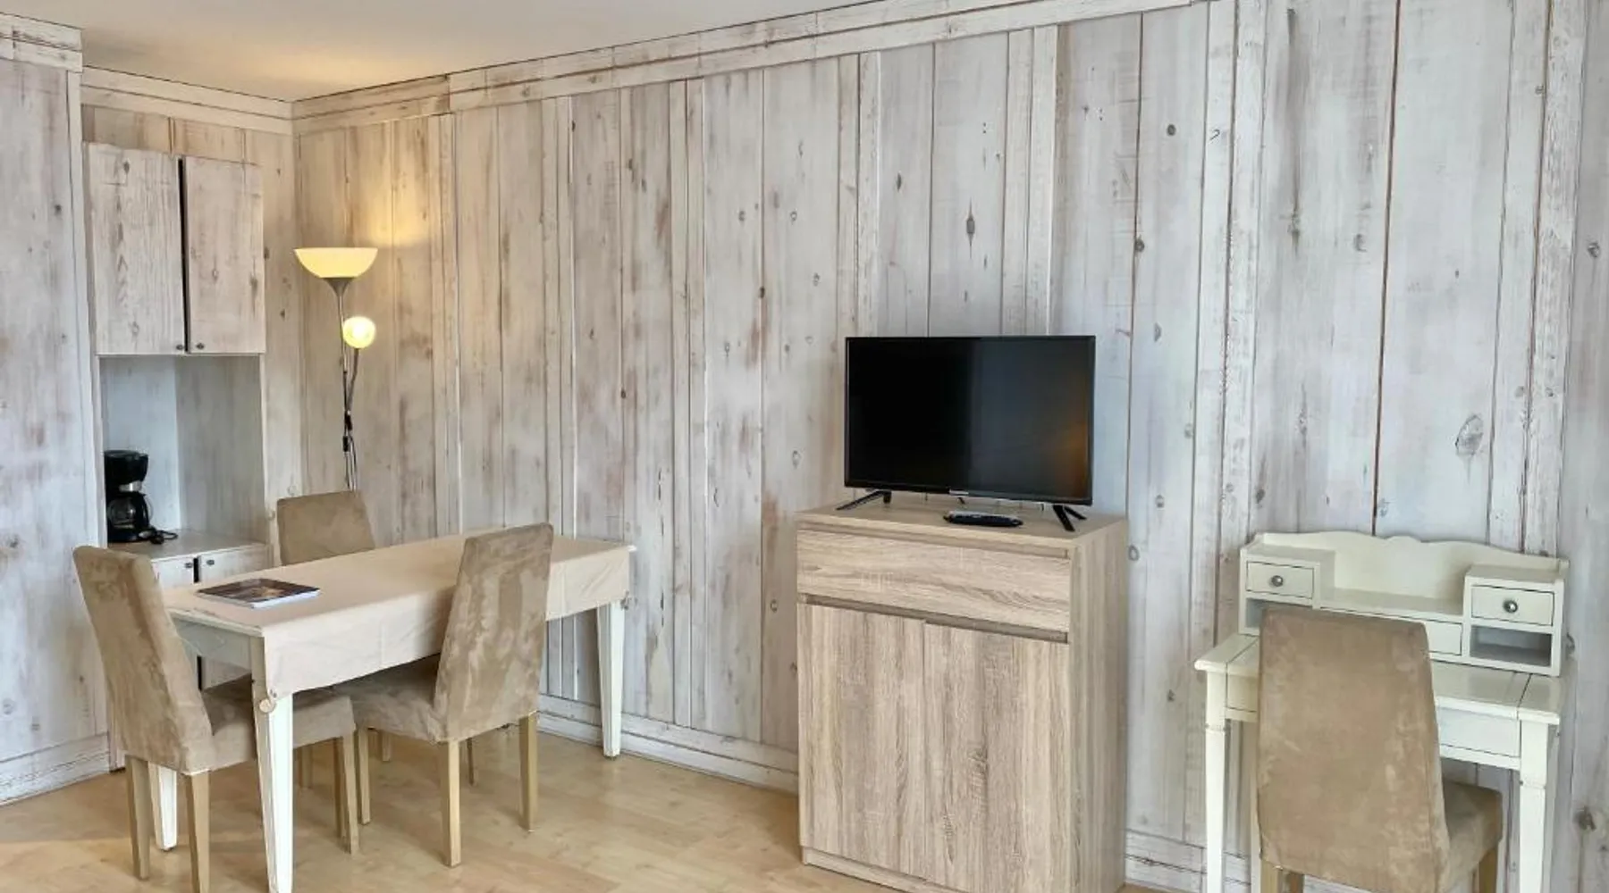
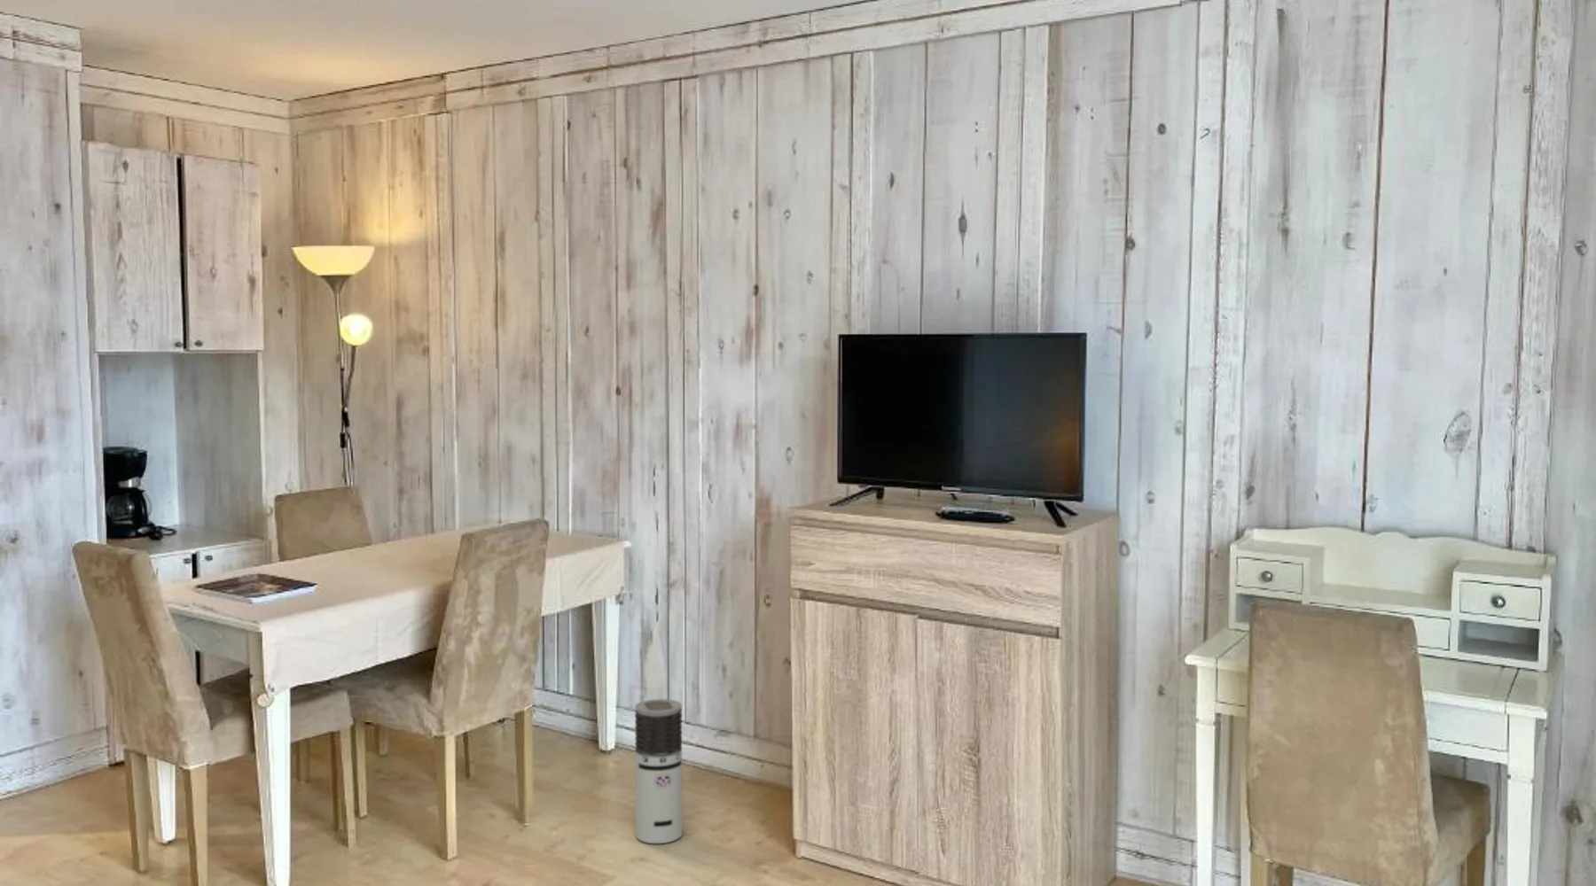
+ air purifier [634,698,683,845]
